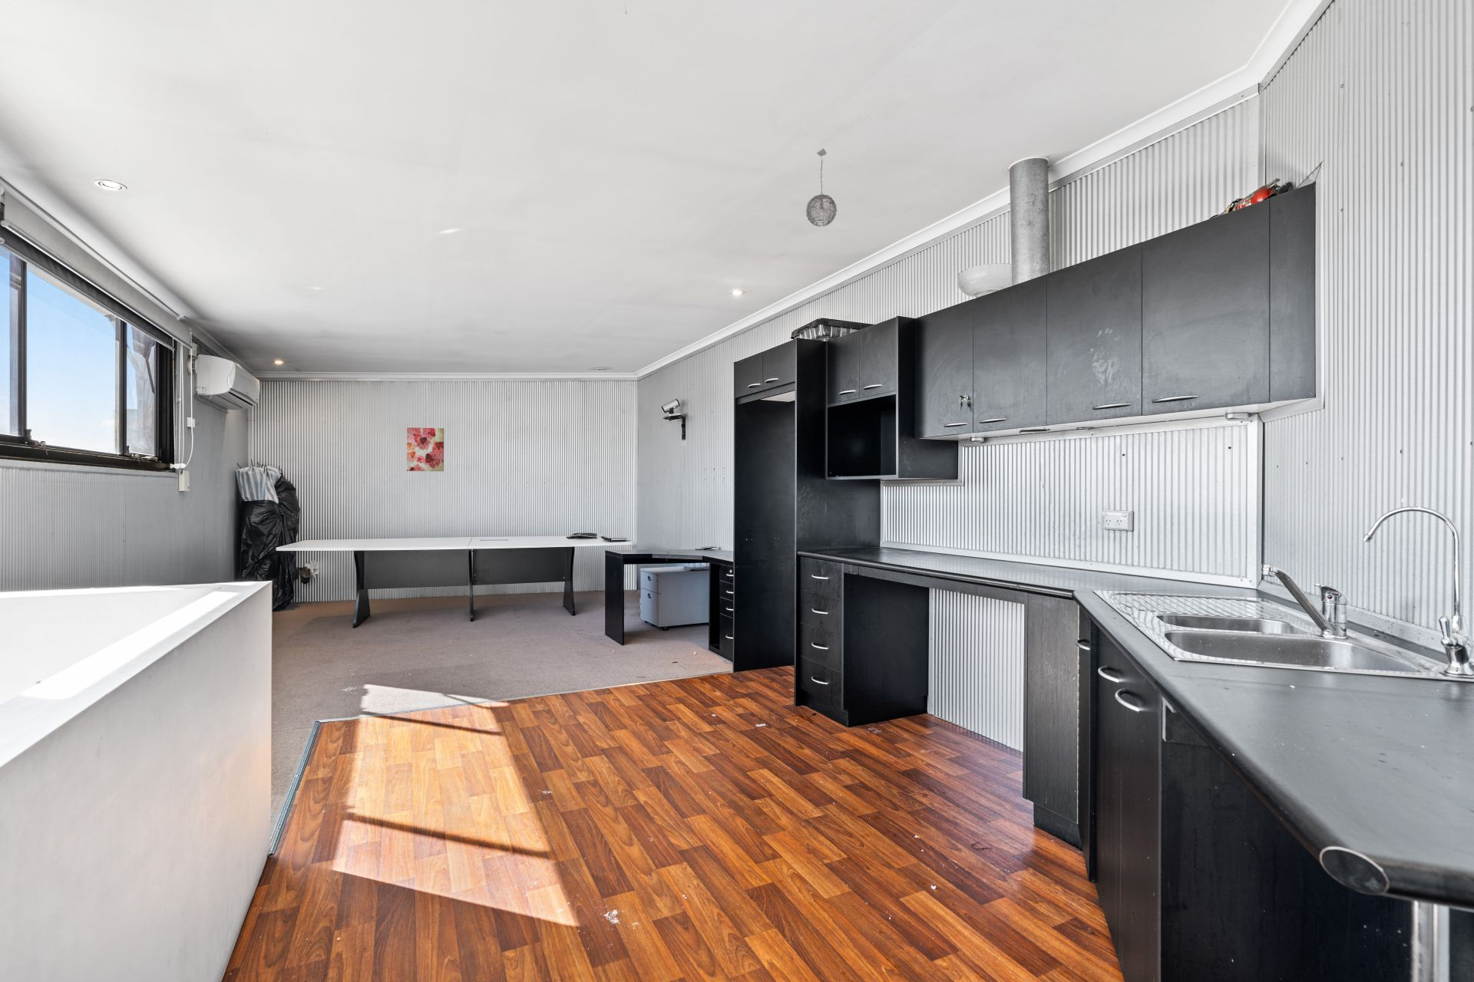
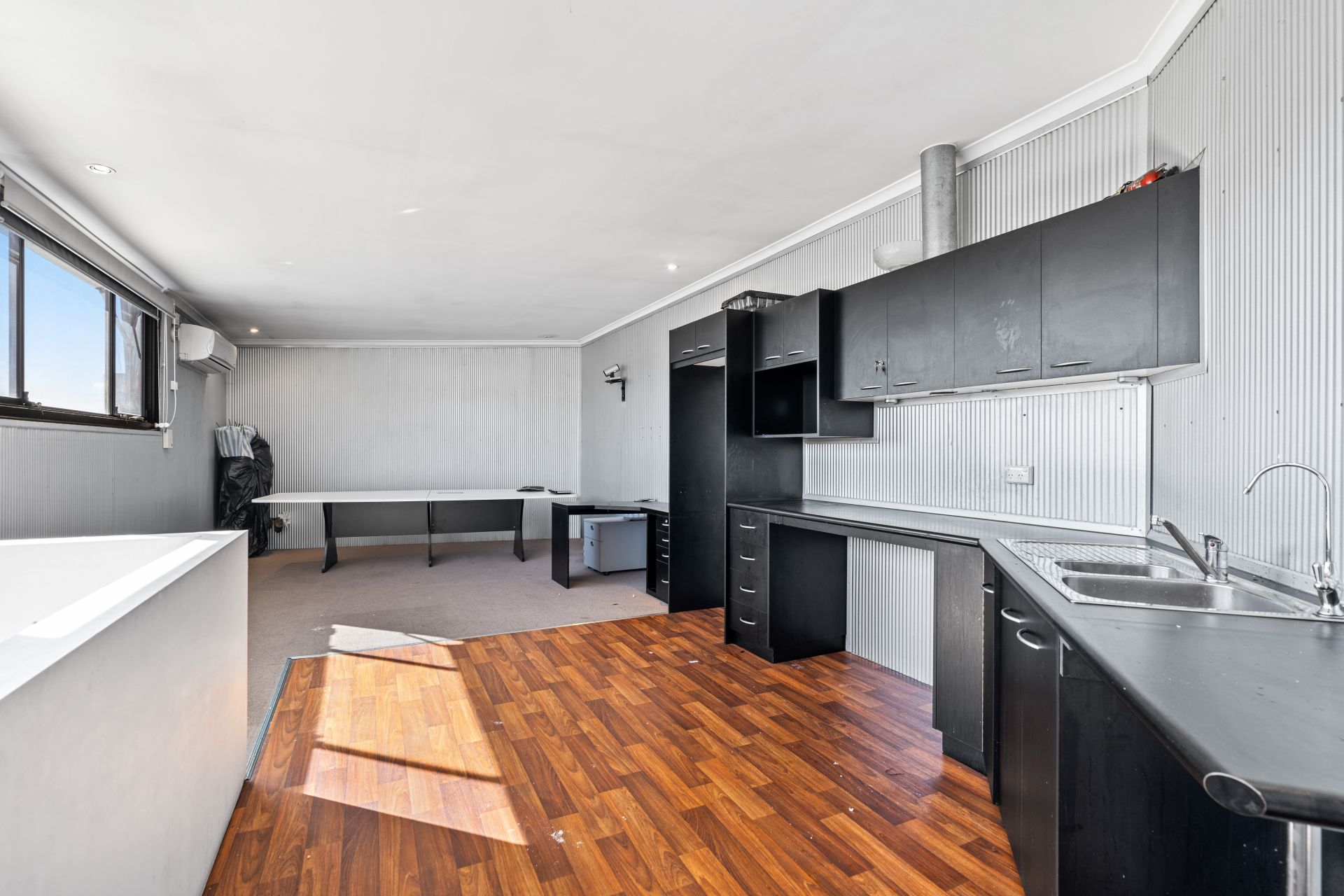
- wall art [406,426,444,471]
- pendant light [805,147,838,227]
